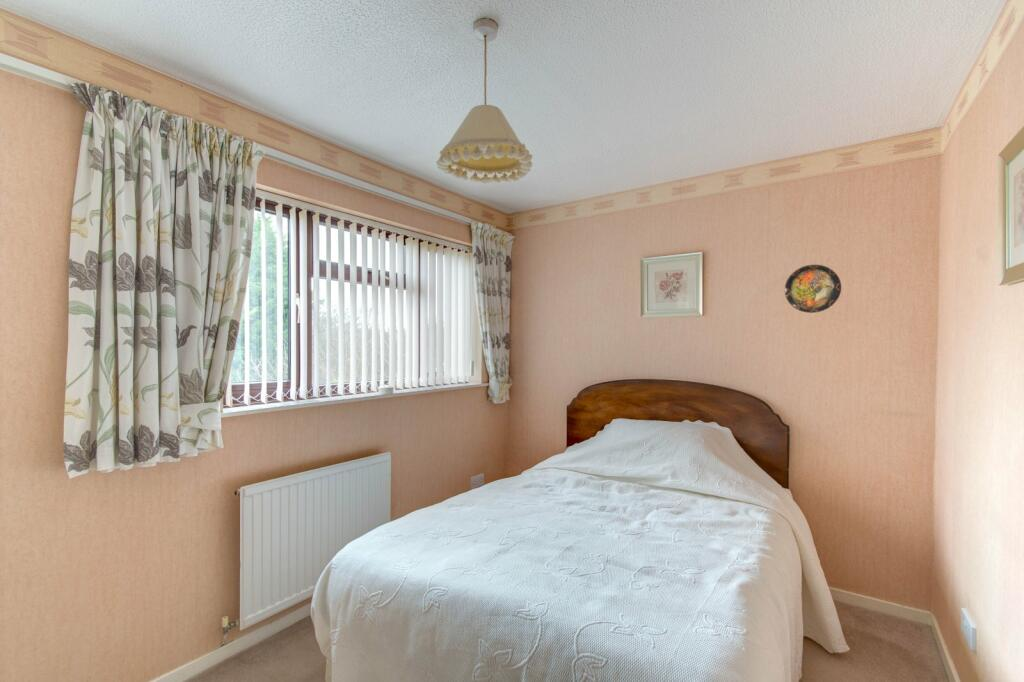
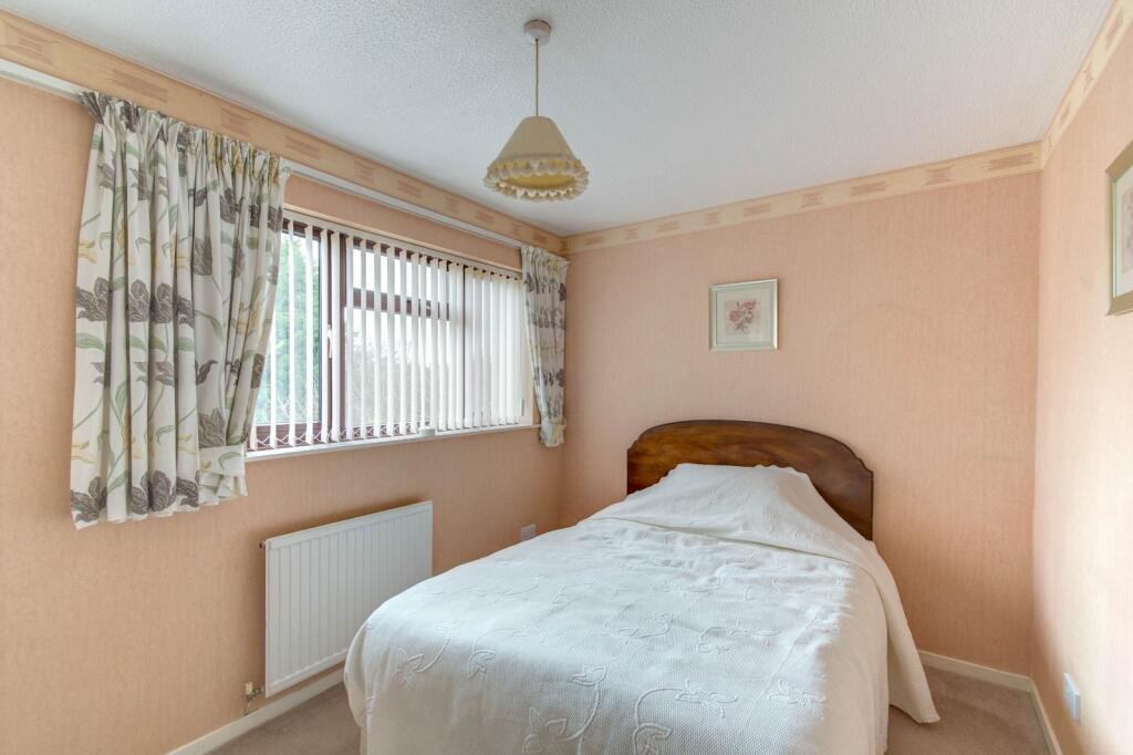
- decorative plate [784,264,842,314]
